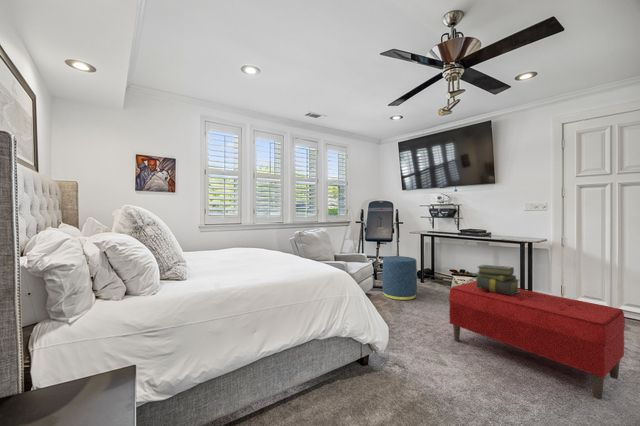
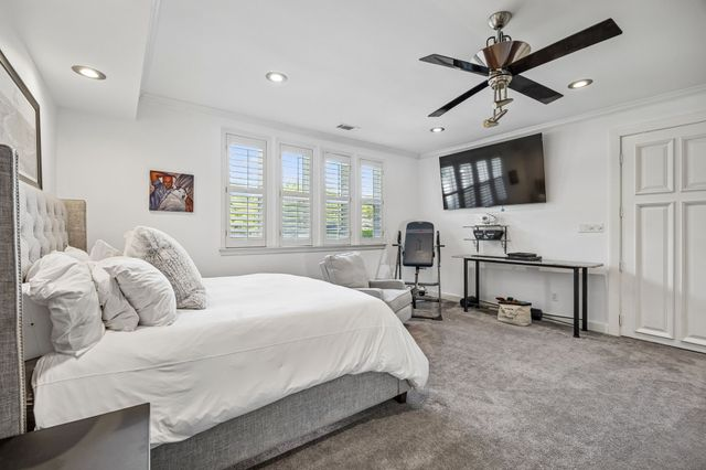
- stack of books [475,264,521,295]
- ottoman [382,255,418,301]
- bench [448,280,626,400]
